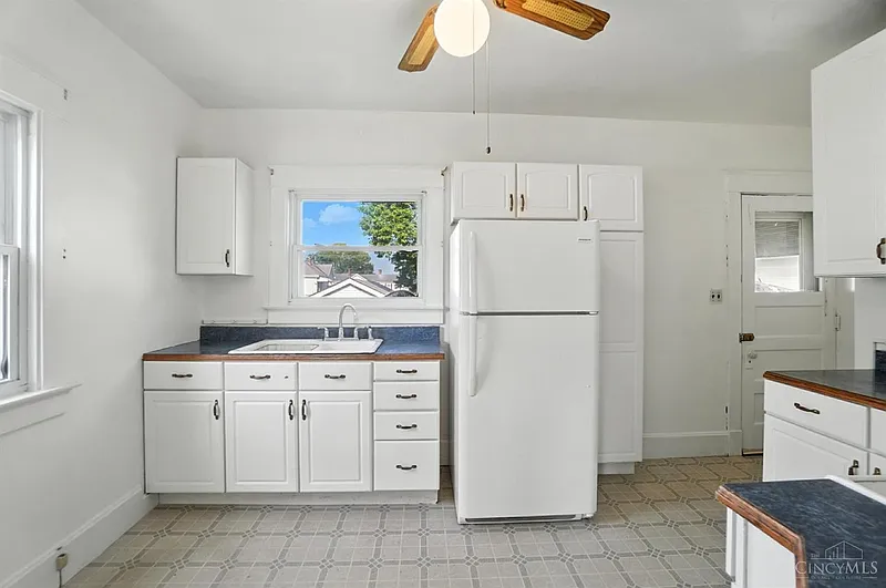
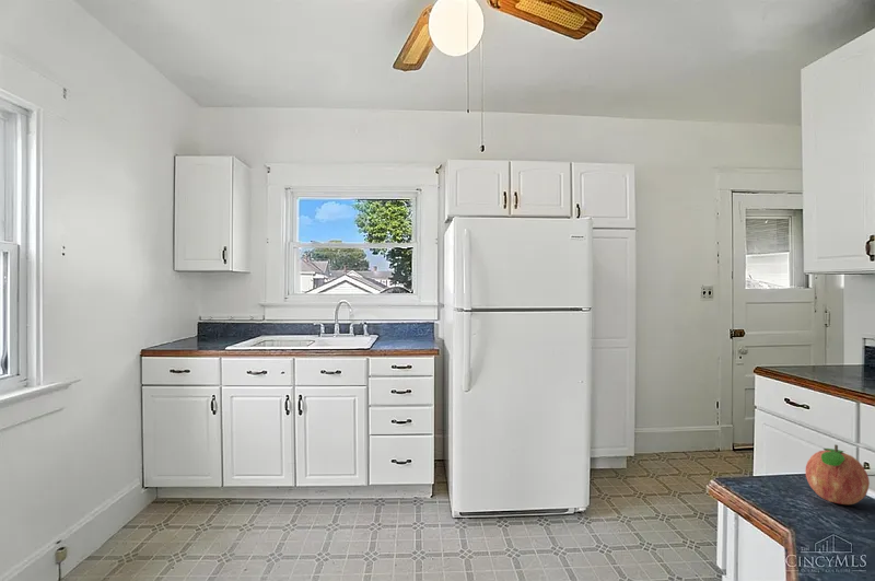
+ fruit [804,443,871,506]
